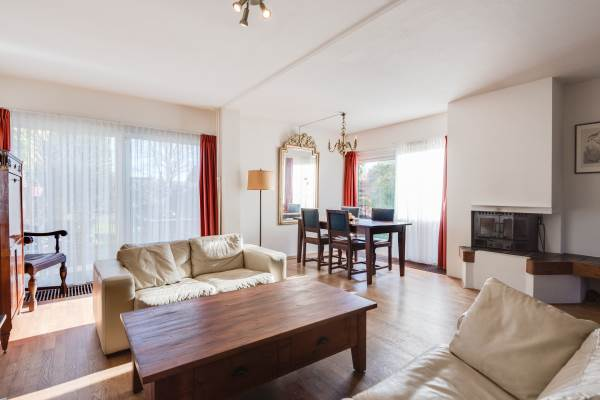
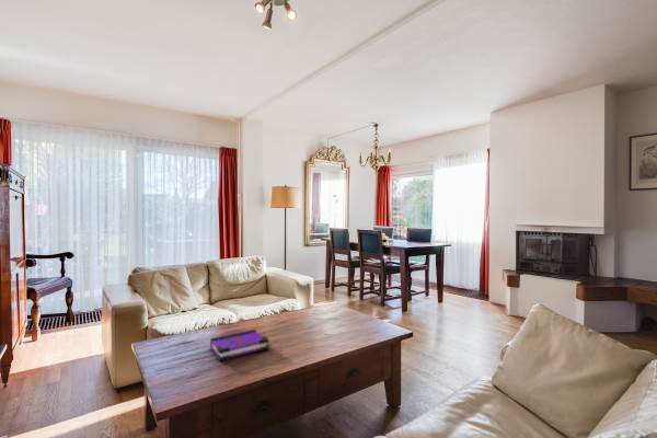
+ board game [209,328,270,364]
